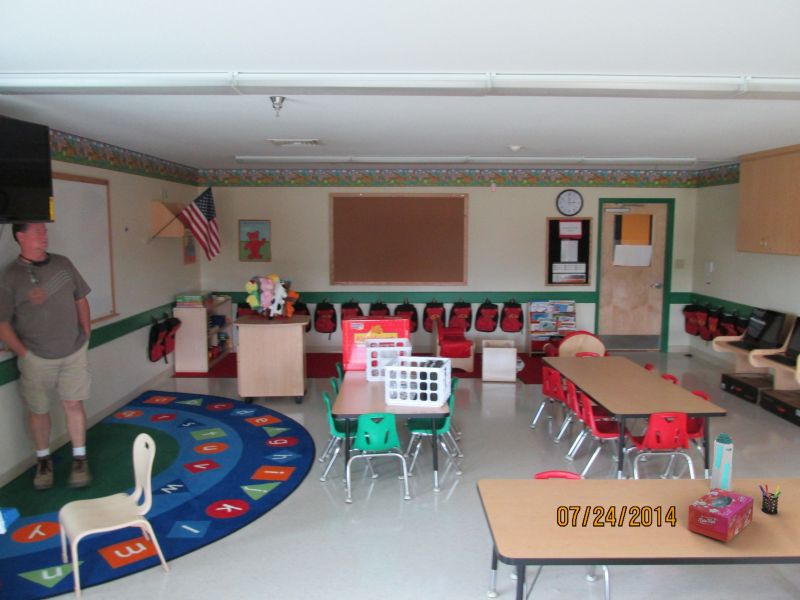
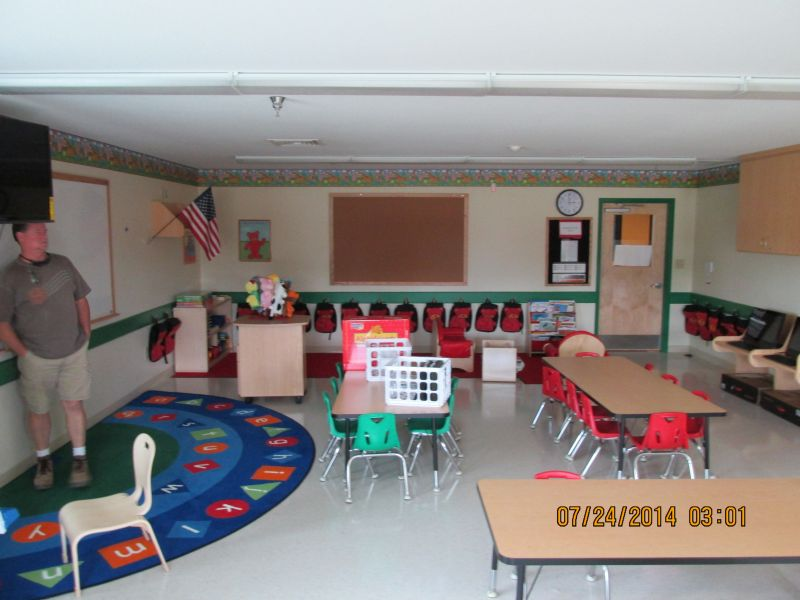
- pen holder [758,484,782,515]
- tissue box [687,488,755,543]
- water bottle [709,432,734,492]
